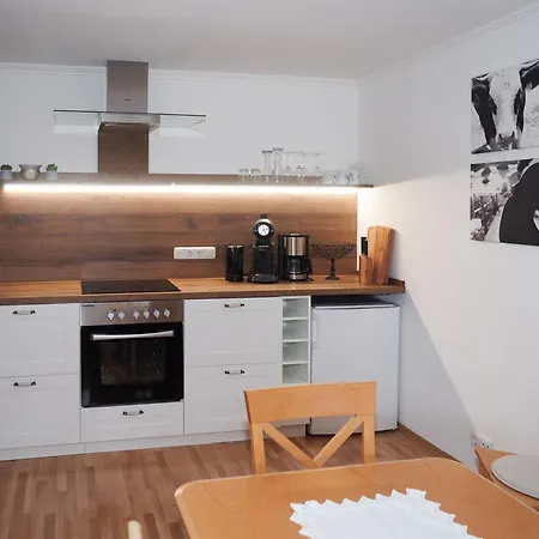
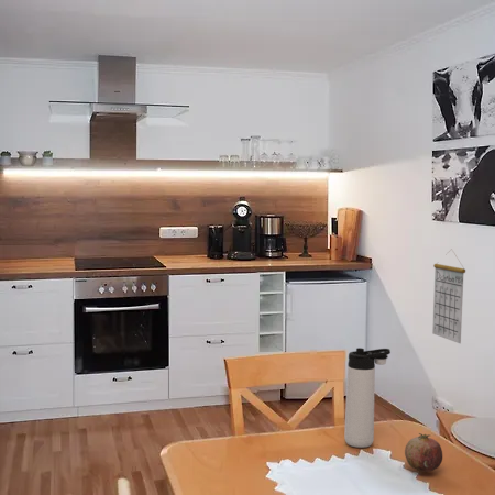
+ thermos bottle [343,346,392,449]
+ fruit [404,432,443,473]
+ calendar [431,249,466,344]
